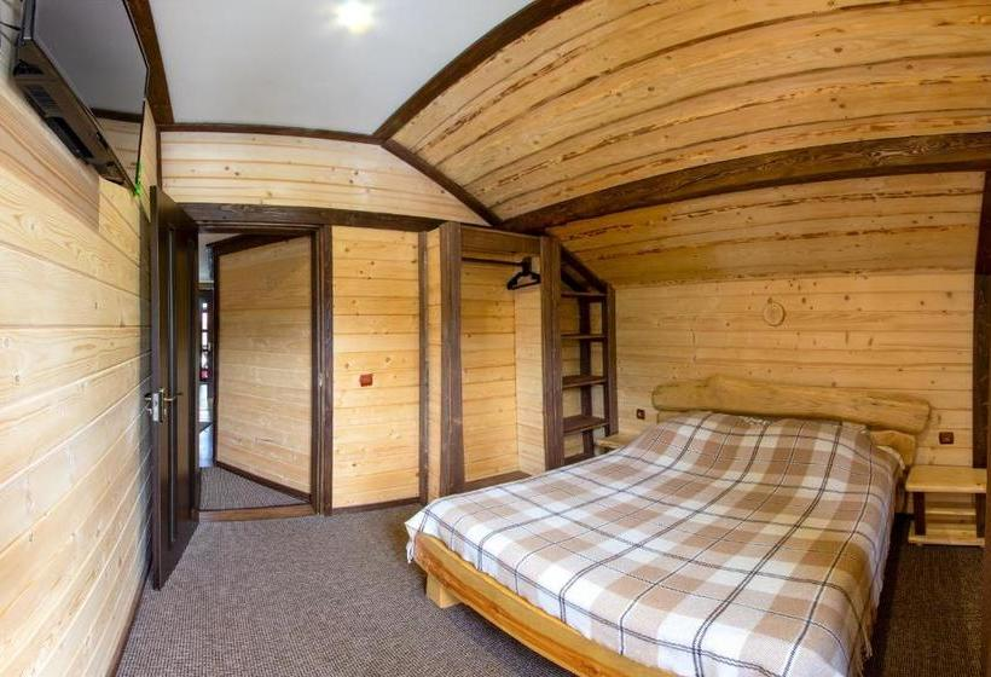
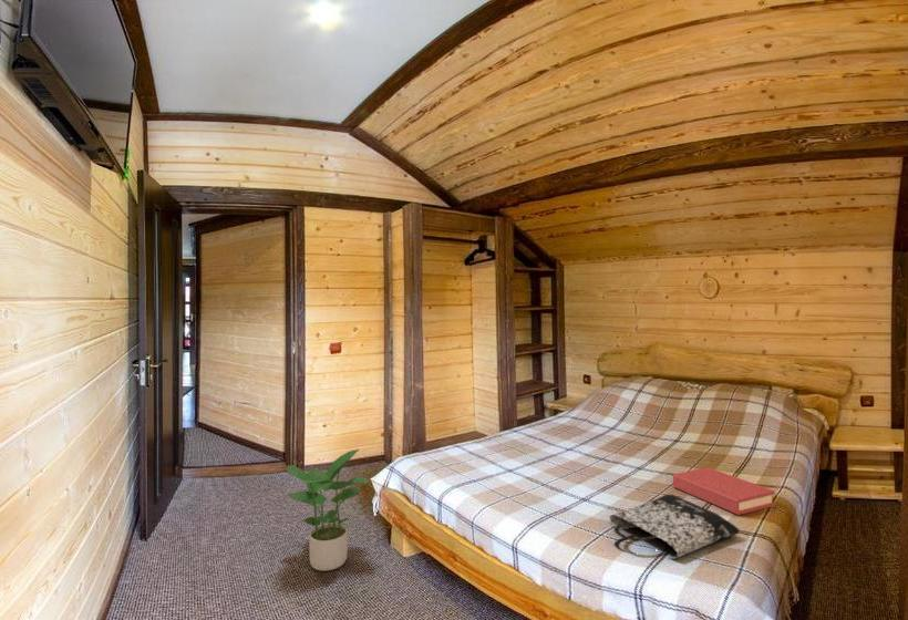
+ potted plant [286,448,370,571]
+ tote bag [609,494,741,560]
+ hardback book [672,466,776,516]
